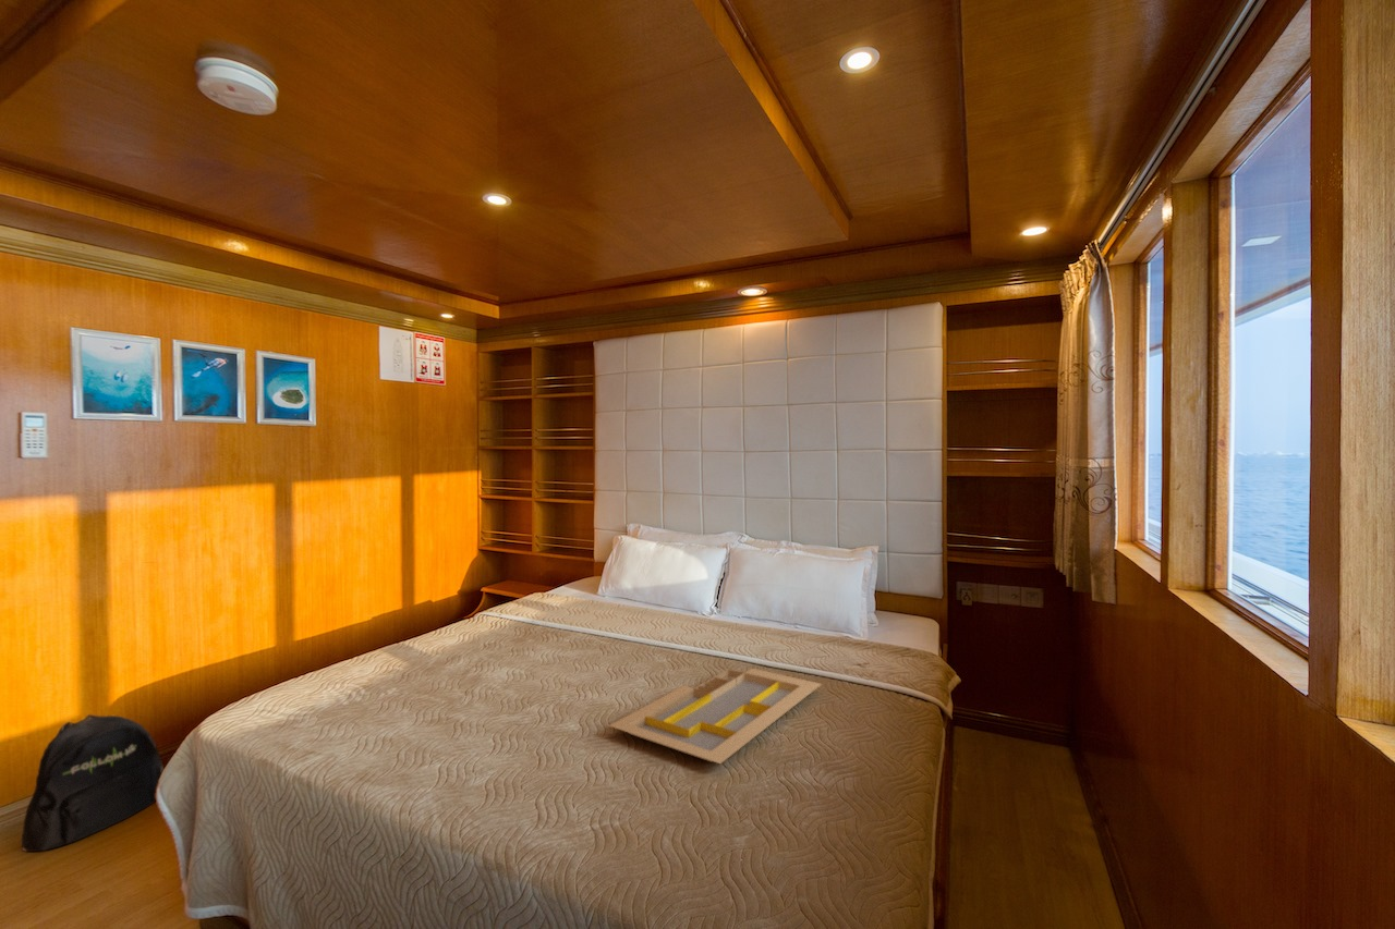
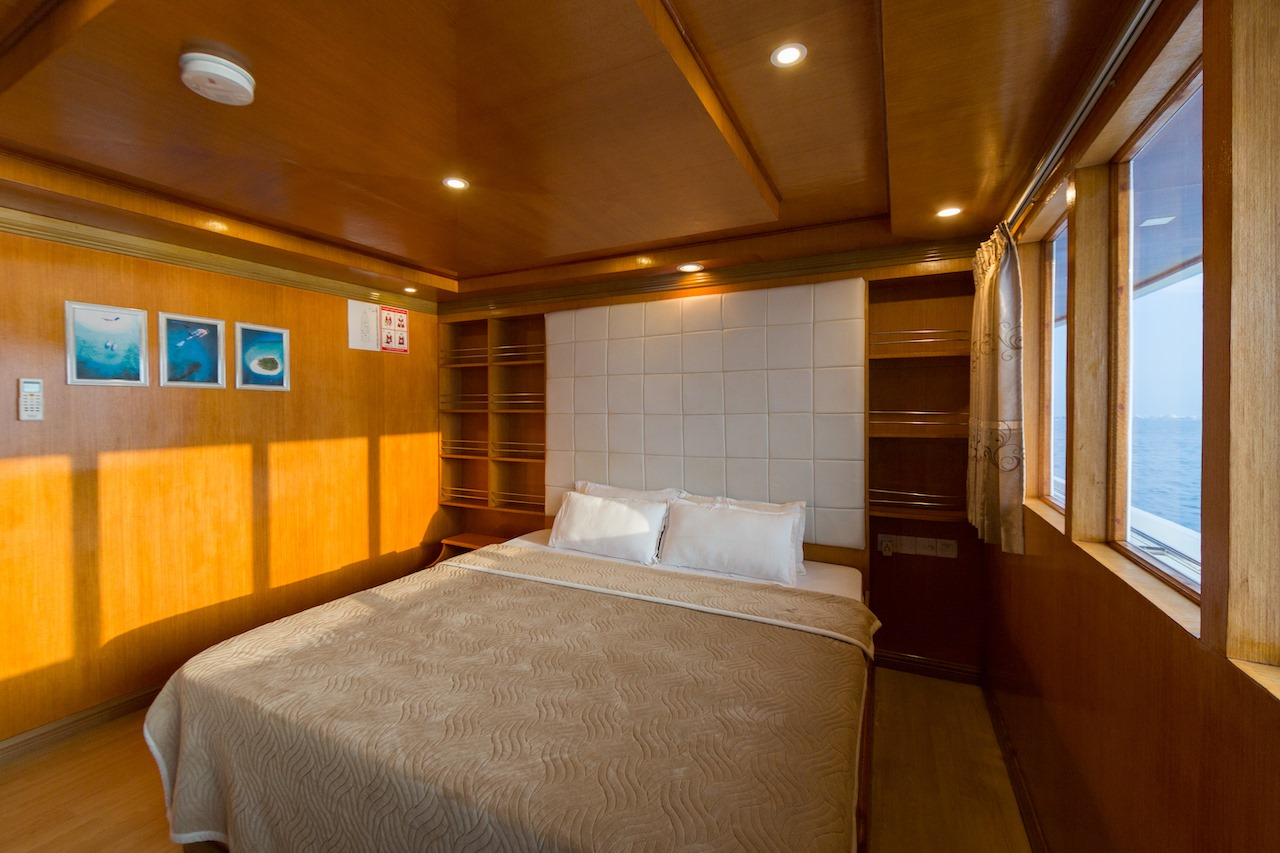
- serving tray [608,668,823,765]
- backpack [21,713,165,853]
